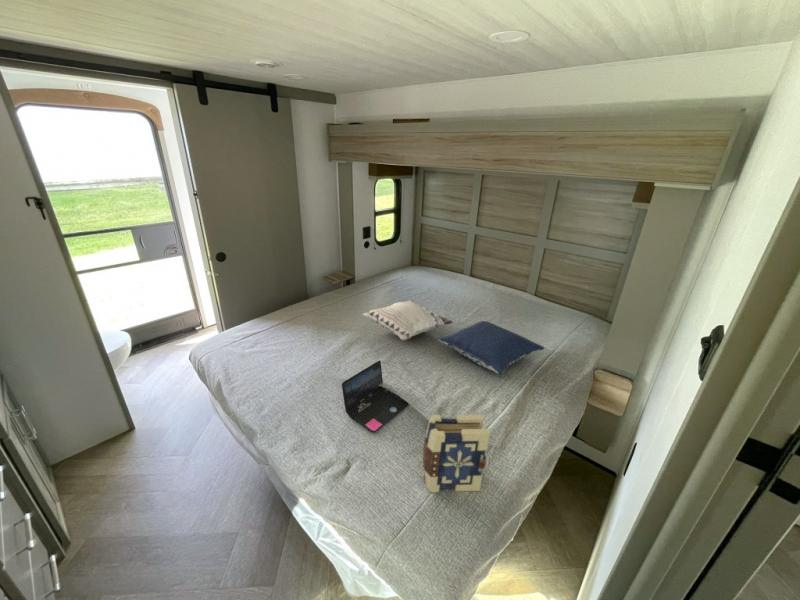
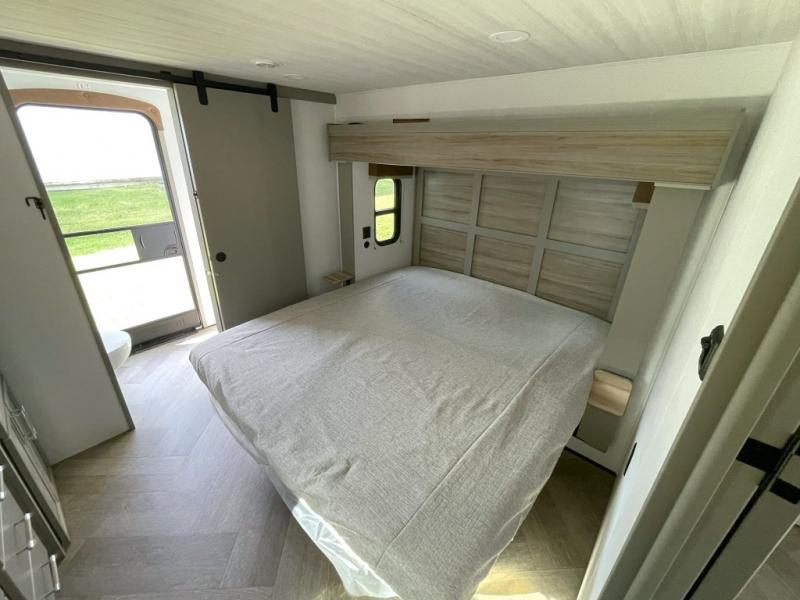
- book [422,414,491,494]
- decorative pillow [361,299,454,341]
- laptop [341,359,410,433]
- pillow [437,320,546,375]
